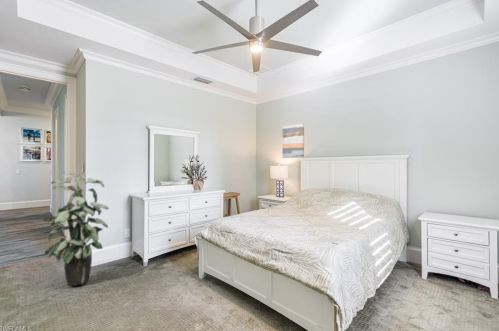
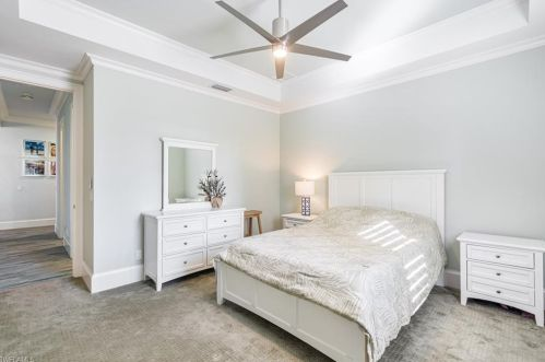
- wall art [281,122,305,159]
- indoor plant [39,171,109,287]
